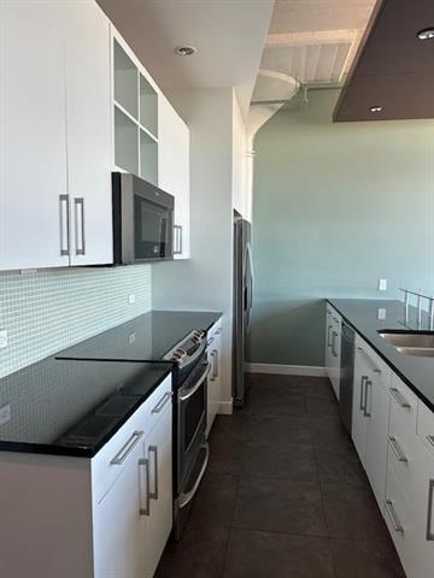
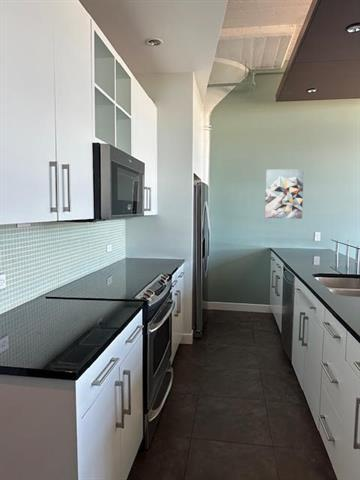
+ wall art [264,168,305,220]
